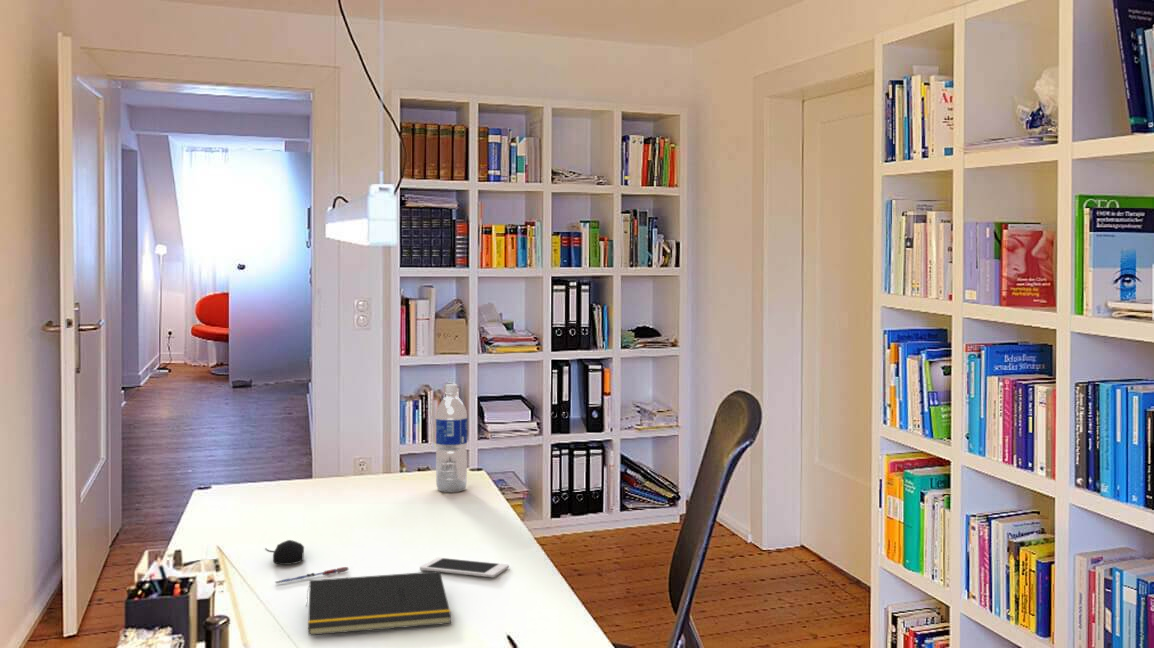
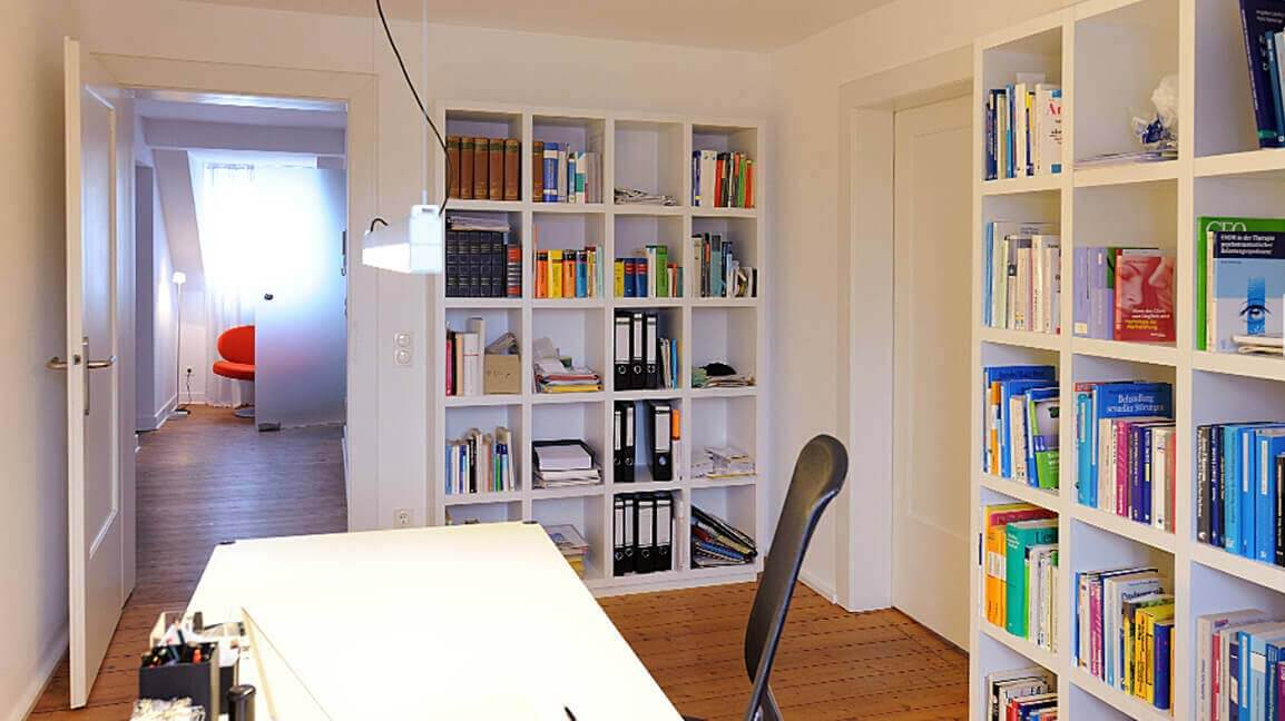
- water bottle [435,383,468,494]
- pen [274,566,349,585]
- notepad [305,571,452,637]
- cell phone [419,557,510,578]
- computer mouse [265,539,305,566]
